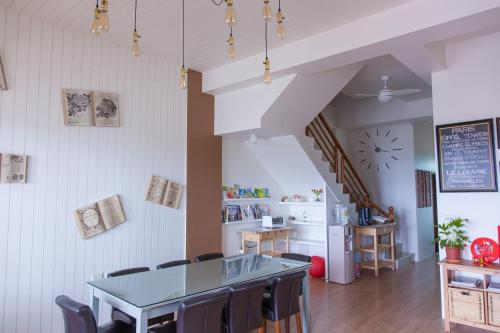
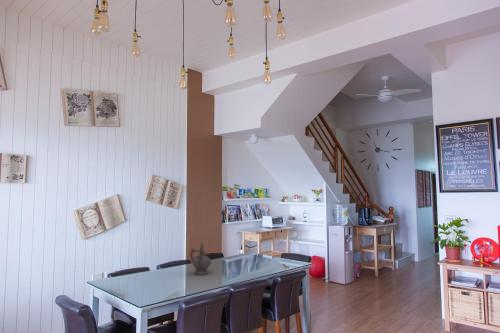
+ ceremonial vessel [189,242,212,276]
